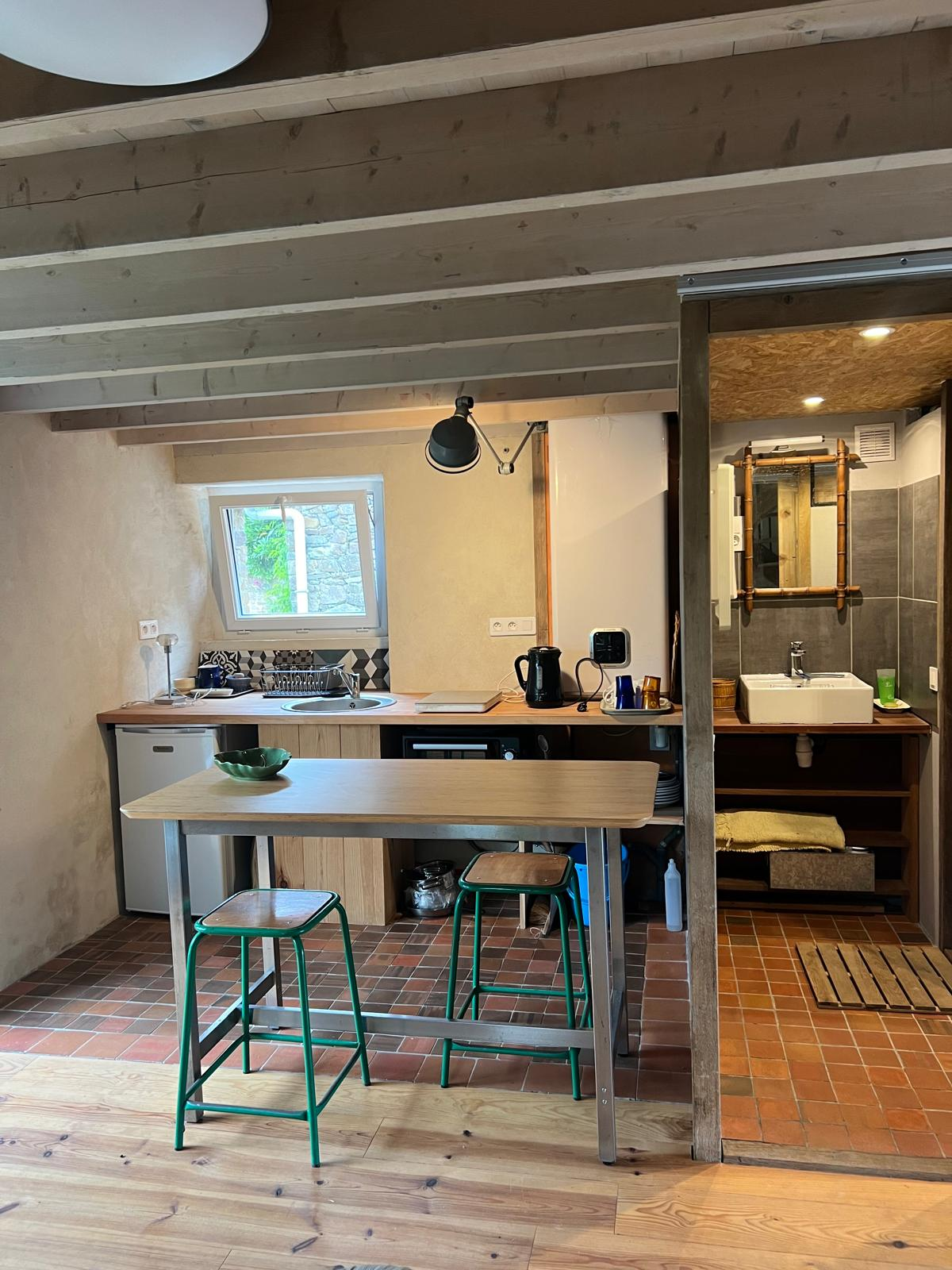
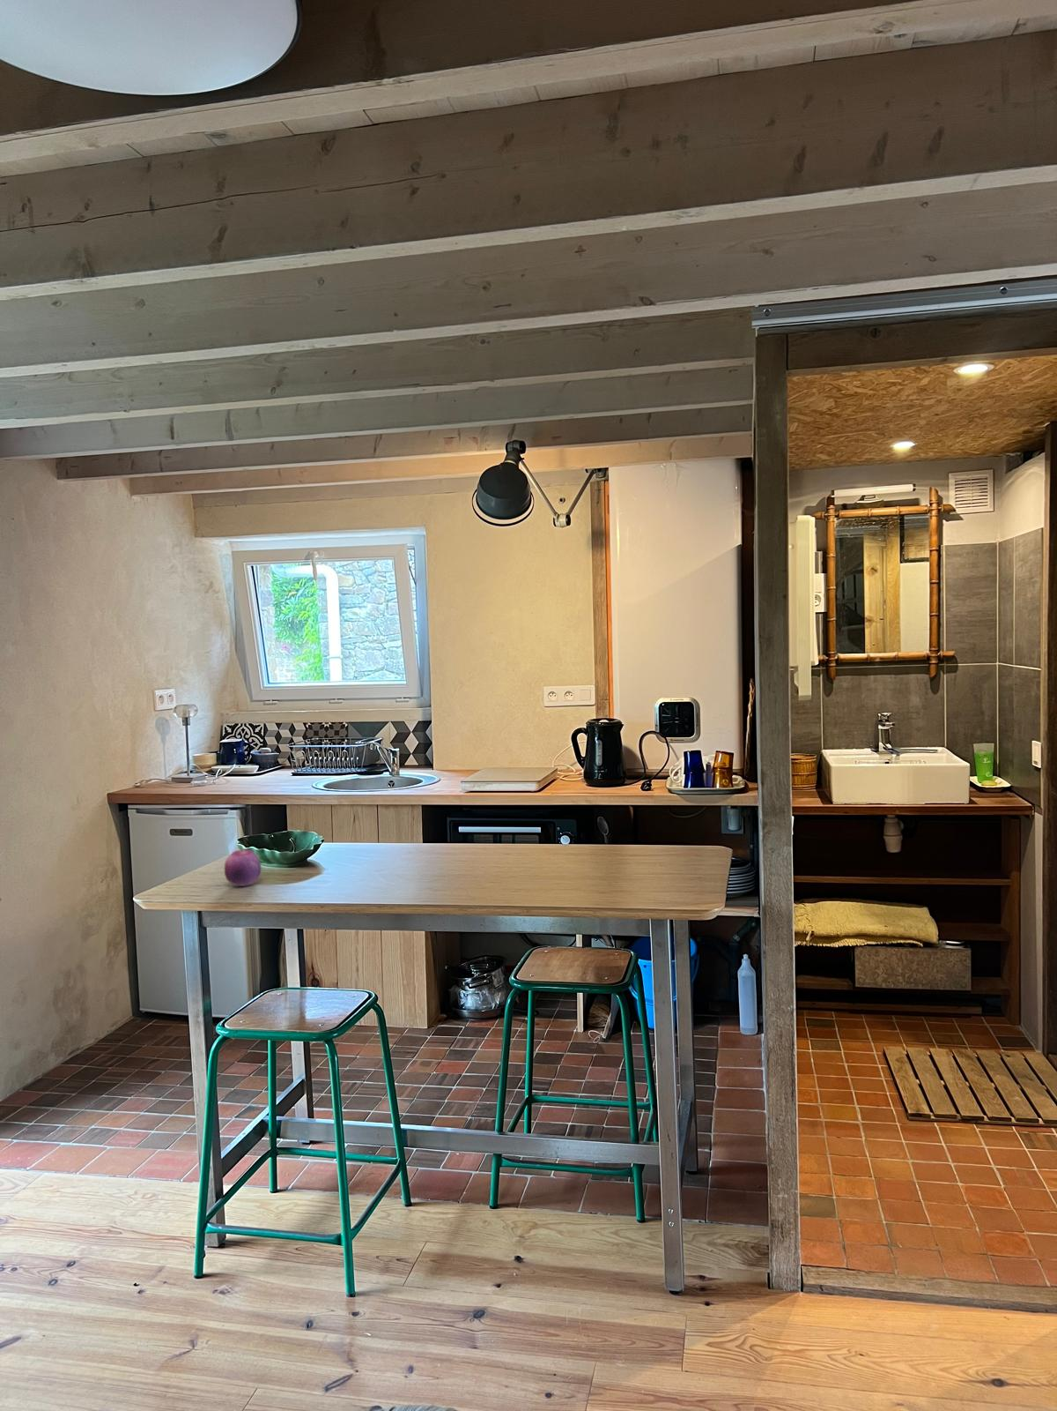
+ fruit [224,849,262,888]
